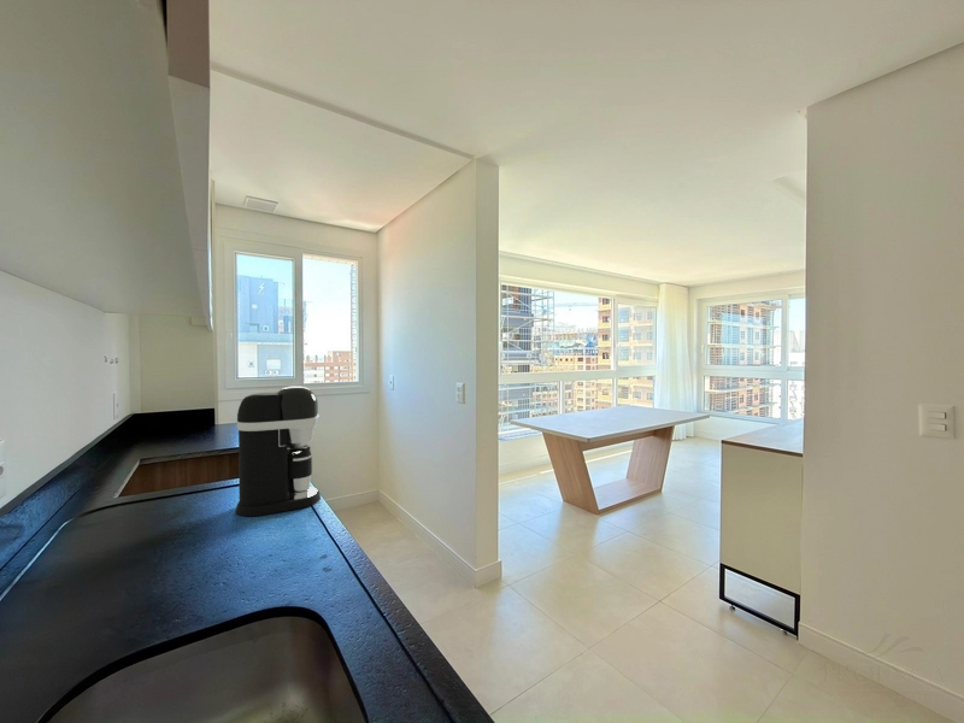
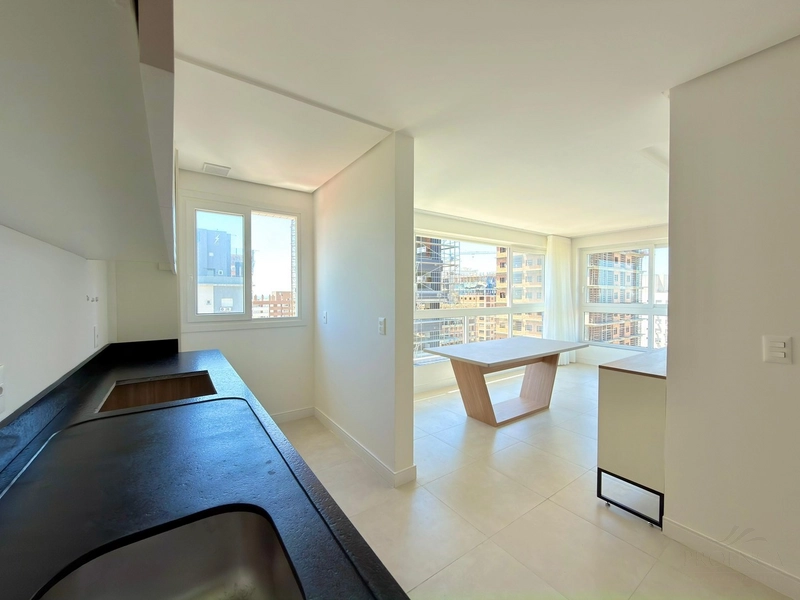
- coffee maker [235,384,322,517]
